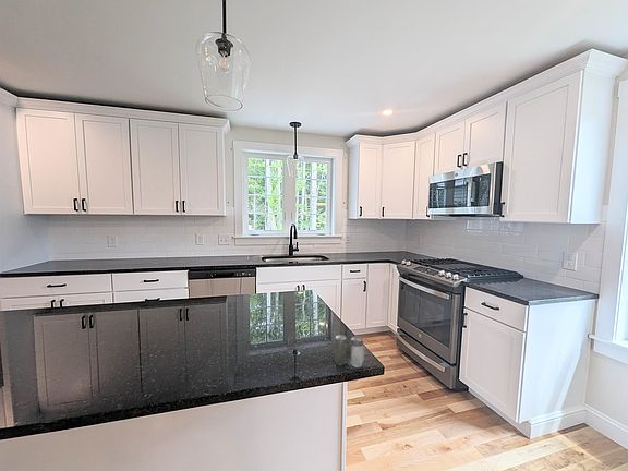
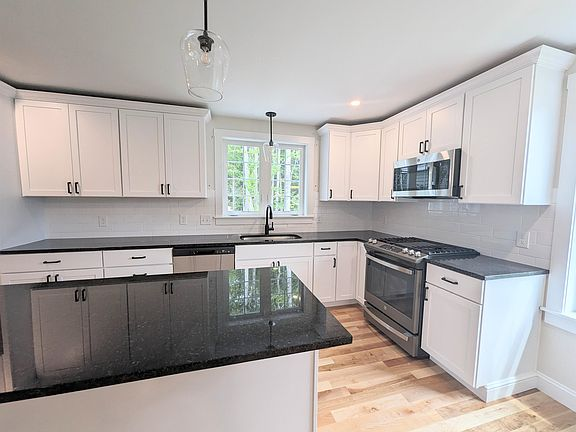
- salt and pepper shaker [333,335,365,369]
